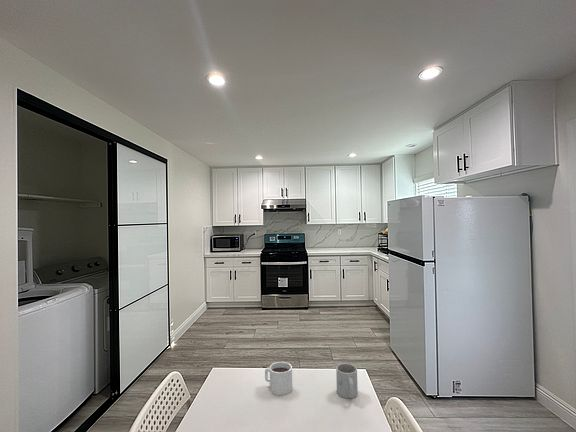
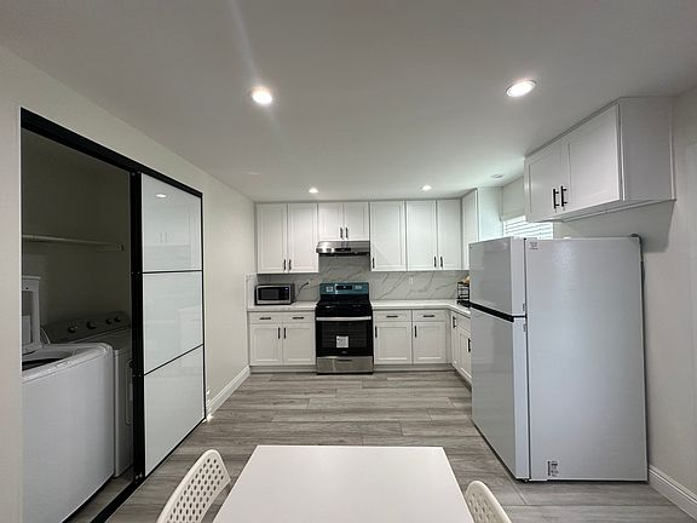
- mug [264,361,293,396]
- mug [335,362,359,399]
